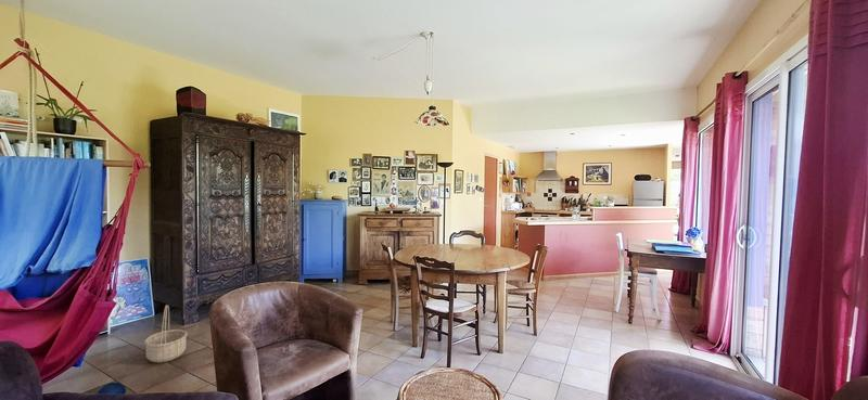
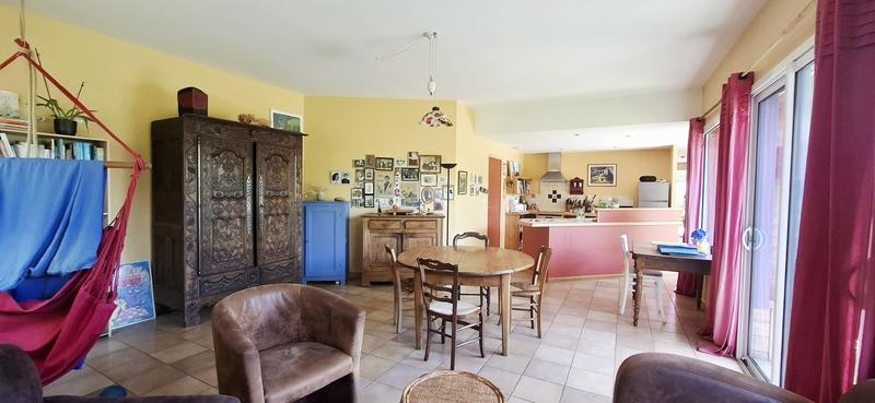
- basket [143,304,189,363]
